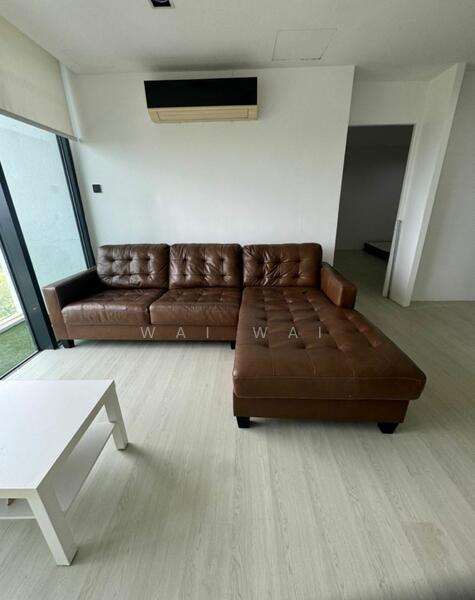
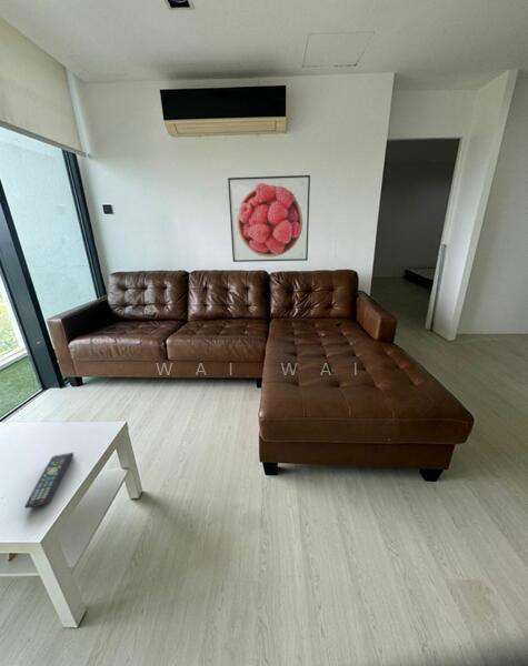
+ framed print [227,174,311,263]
+ remote control [23,452,74,509]
